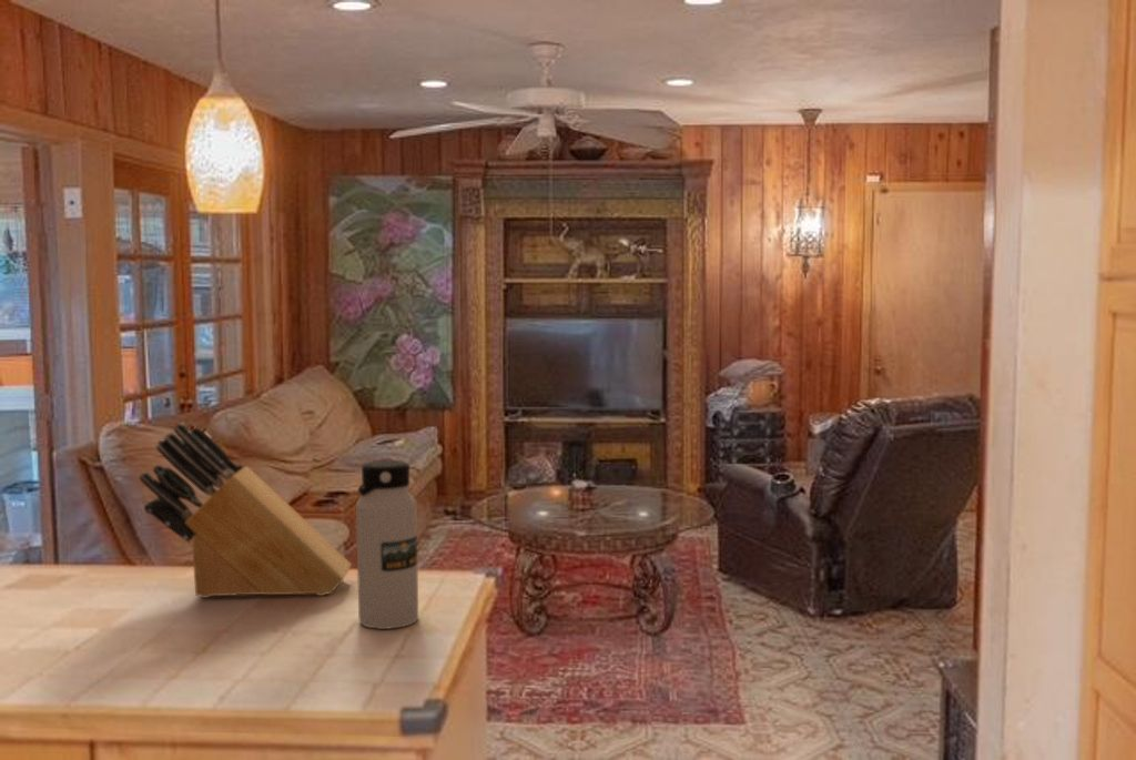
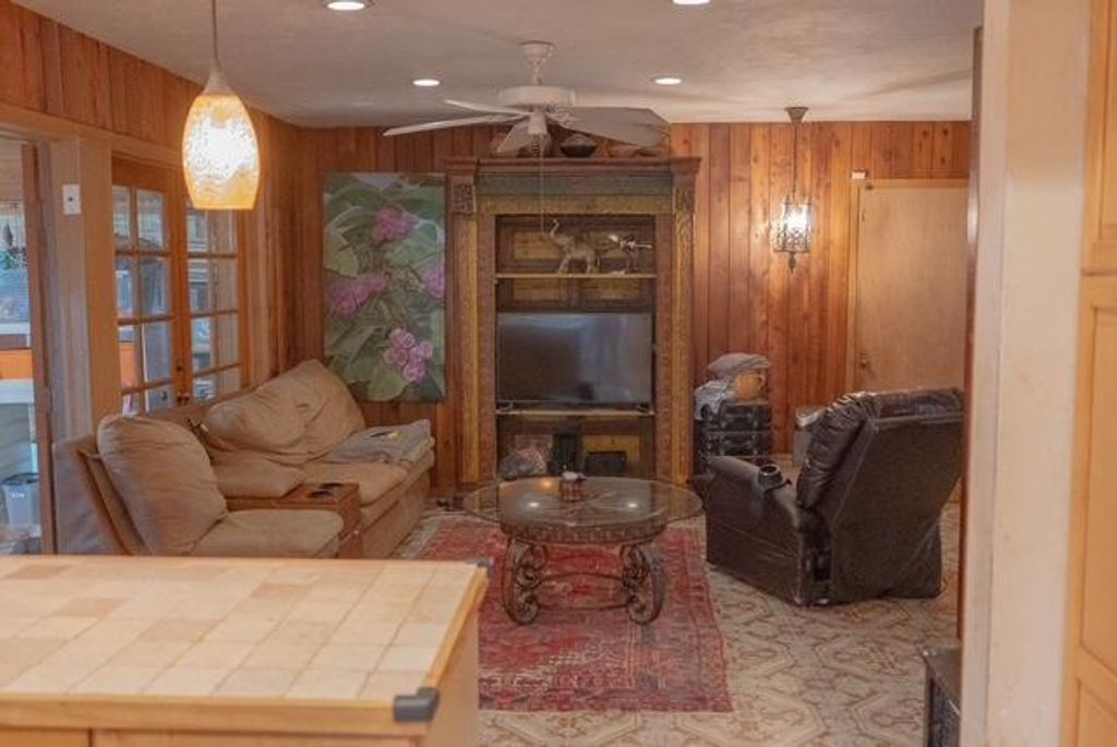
- knife block [138,422,353,599]
- water bottle [355,459,419,630]
